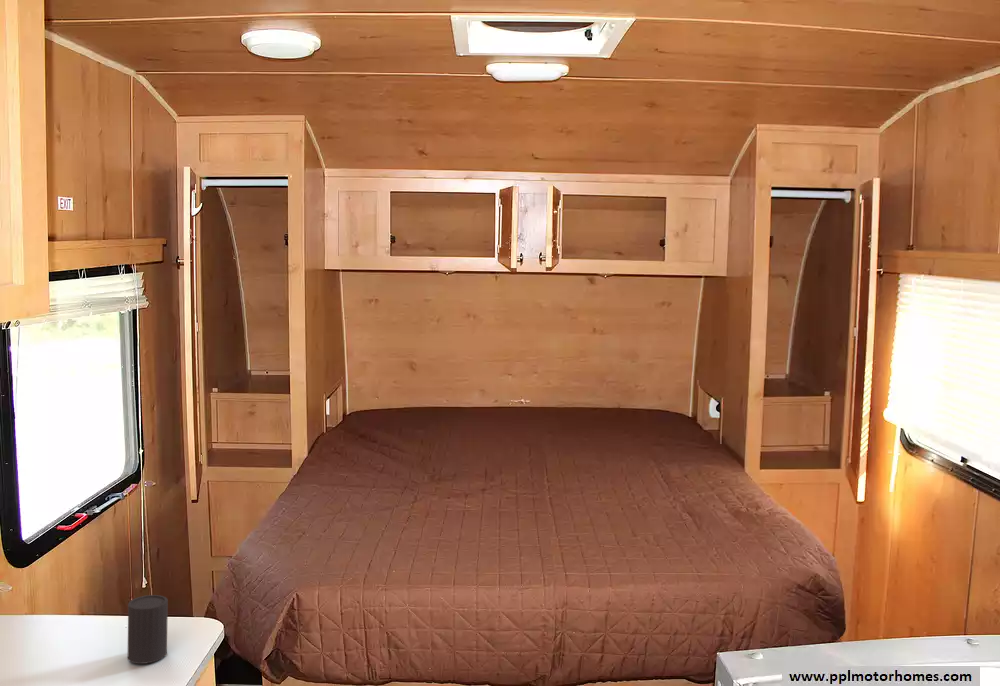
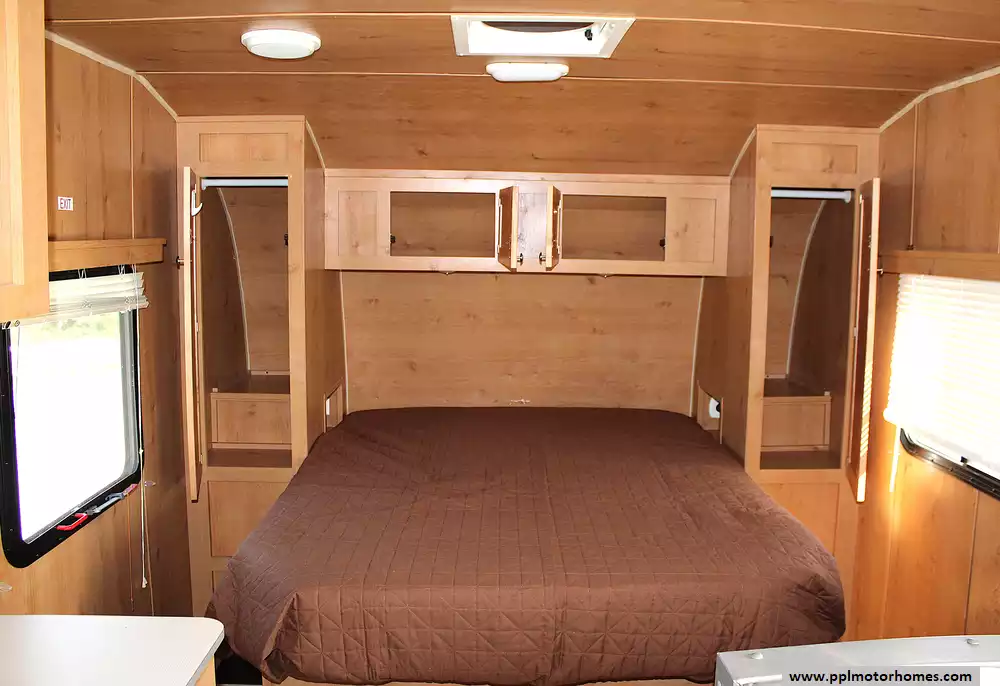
- cup [127,594,169,665]
